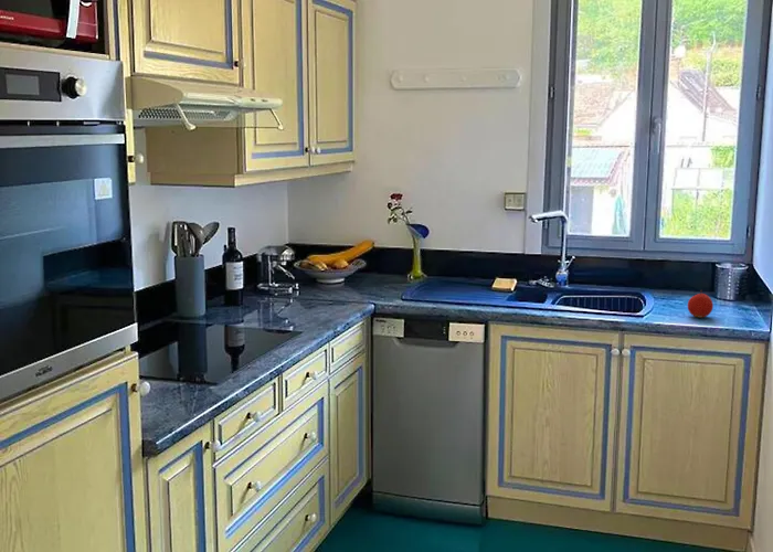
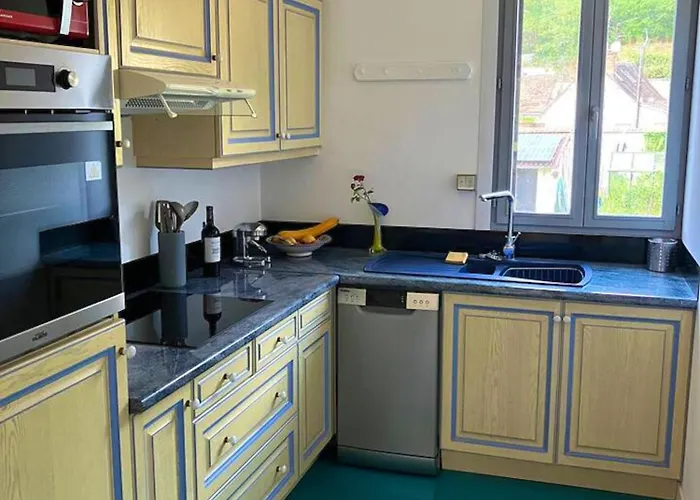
- fruit [687,289,714,319]
